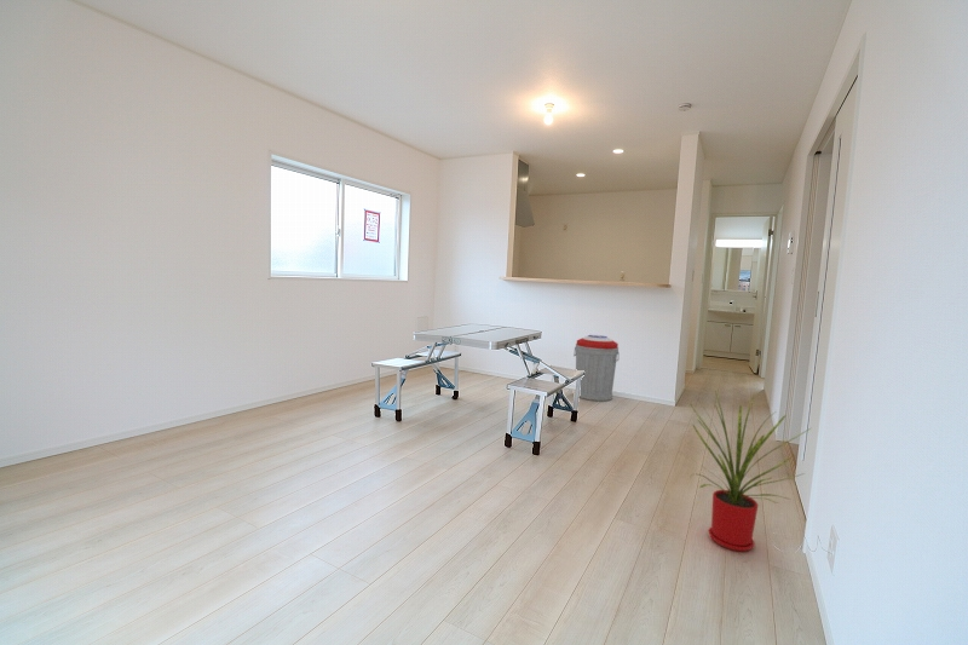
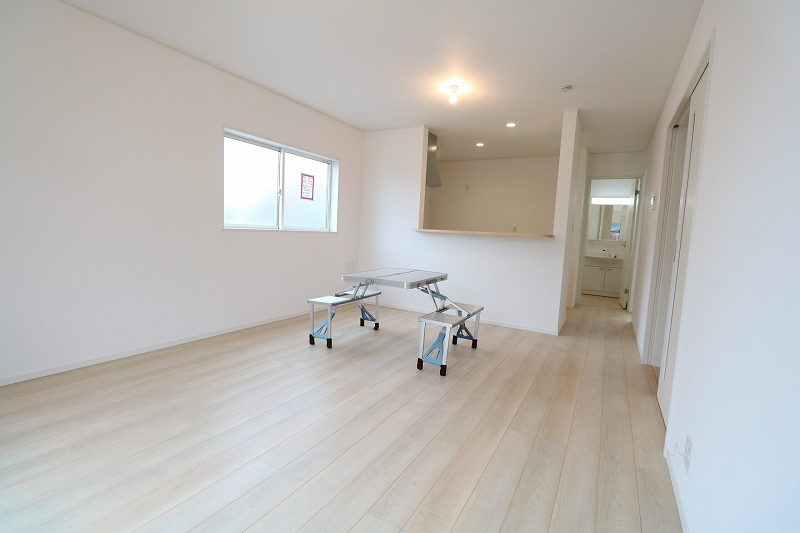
- house plant [688,391,812,553]
- trash can [572,334,620,402]
